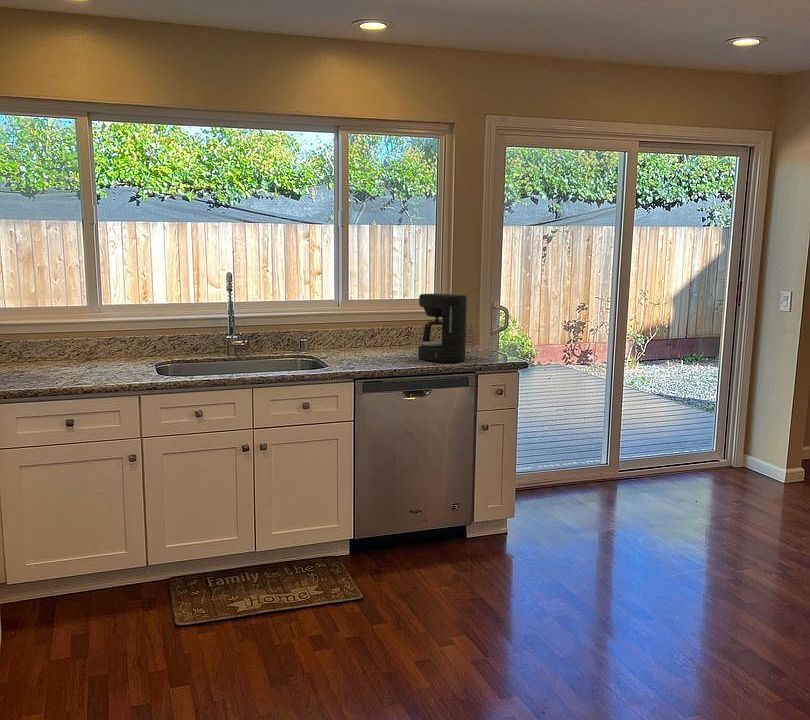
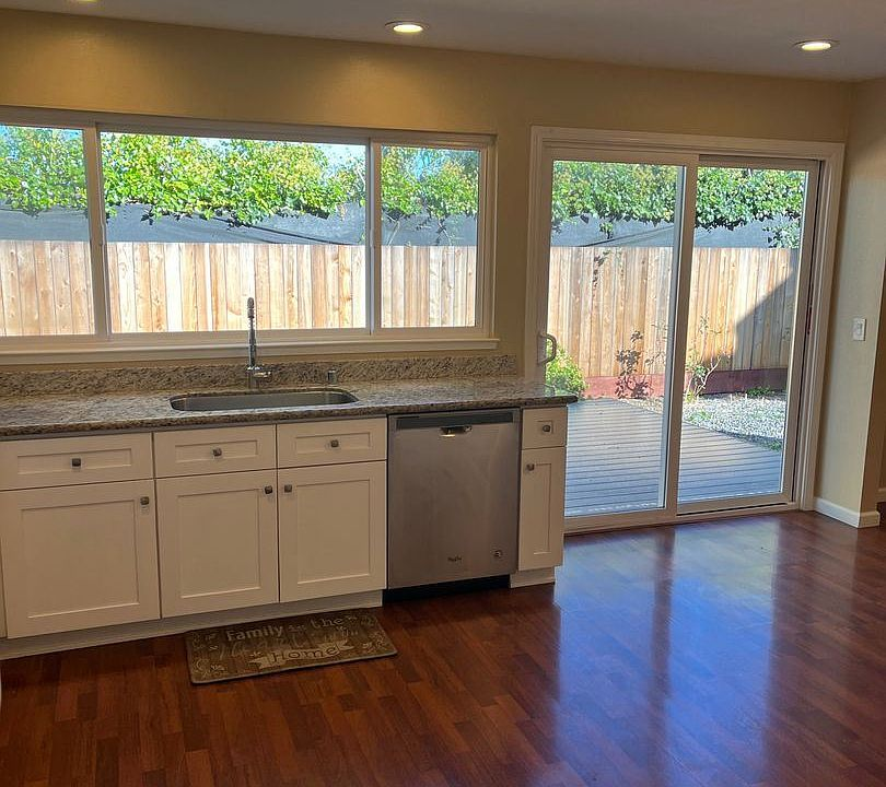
- coffee maker [417,293,468,363]
